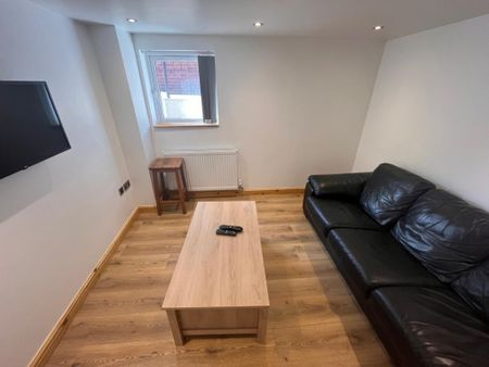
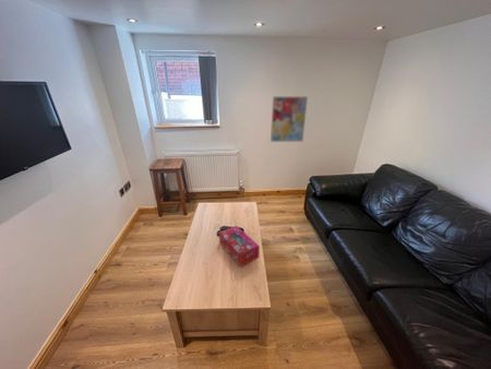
+ tissue box [218,225,261,267]
+ wall art [270,95,309,143]
